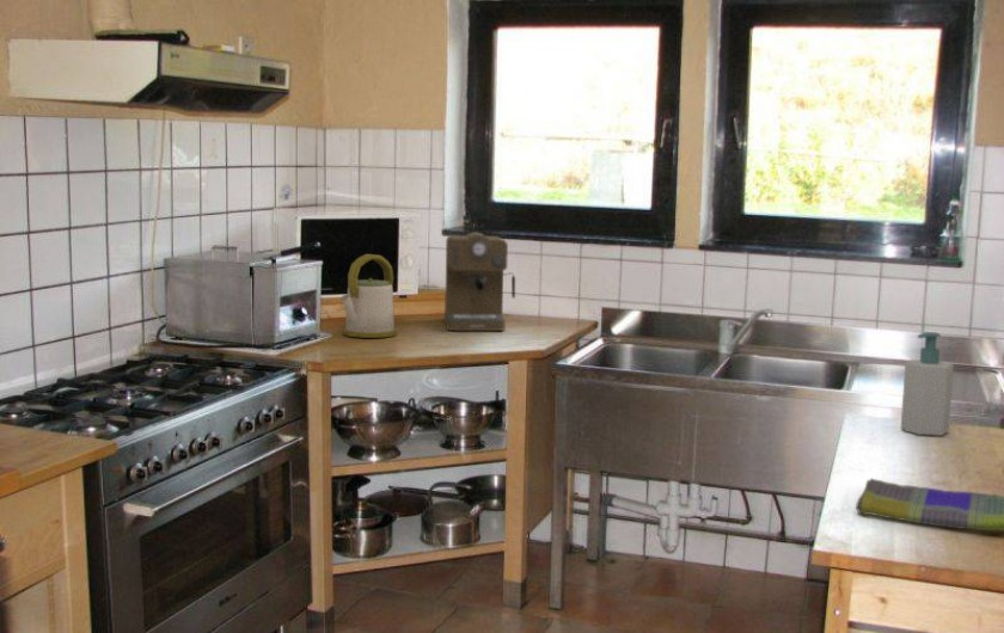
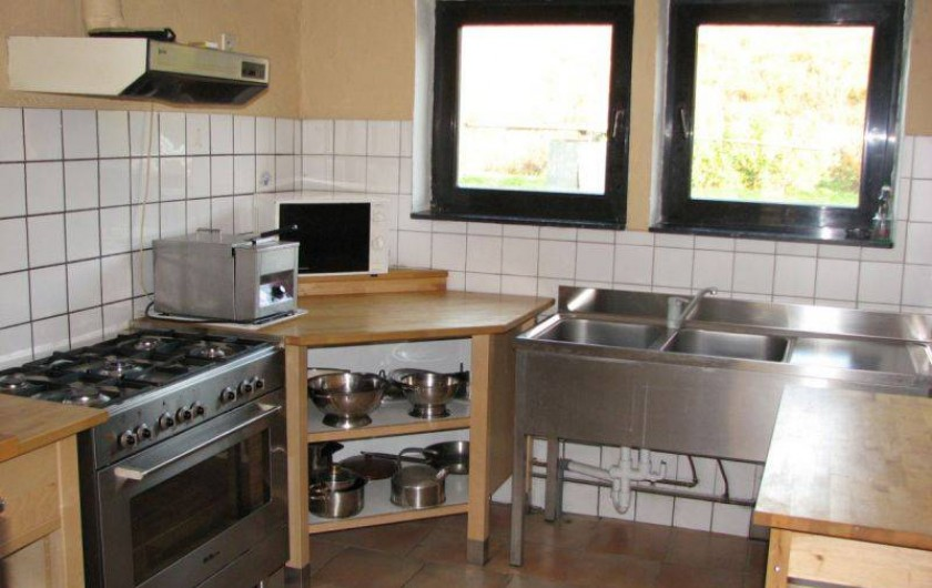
- soap bottle [900,331,955,437]
- dish towel [855,478,1004,531]
- kettle [339,253,398,339]
- coffee maker [443,231,516,332]
